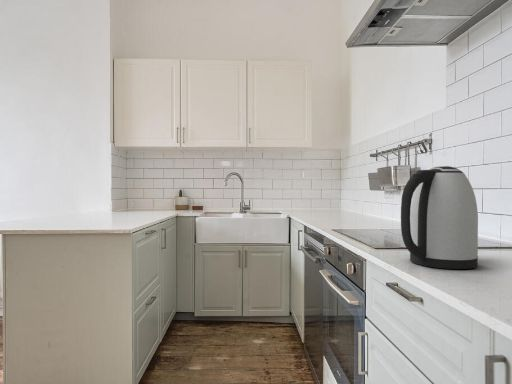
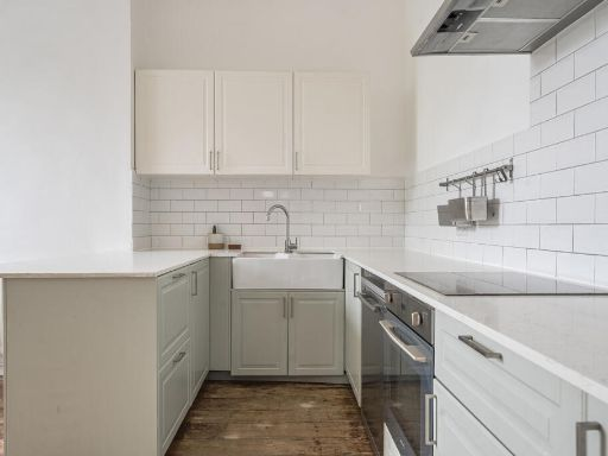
- kettle [400,165,479,270]
